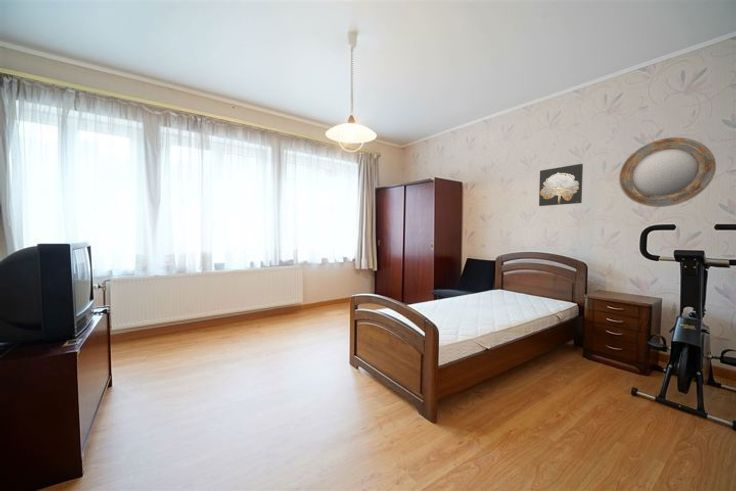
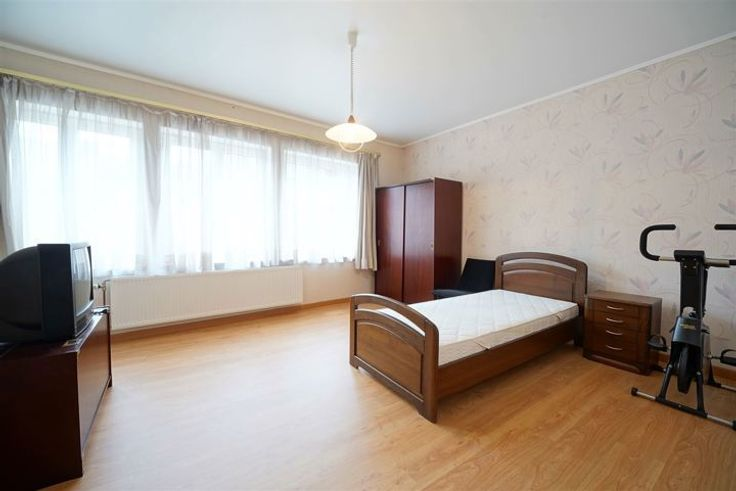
- wall art [538,163,584,207]
- home mirror [618,136,717,208]
